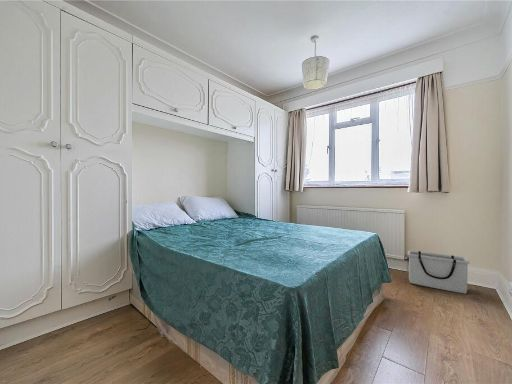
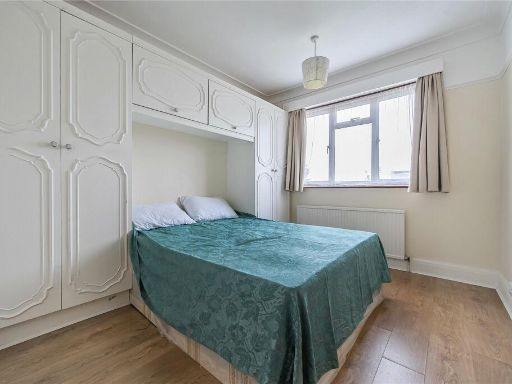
- storage bin [407,249,471,295]
